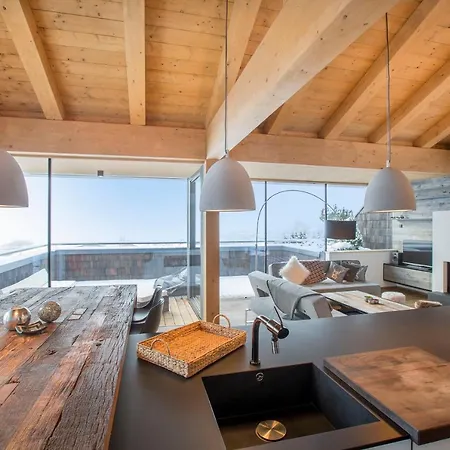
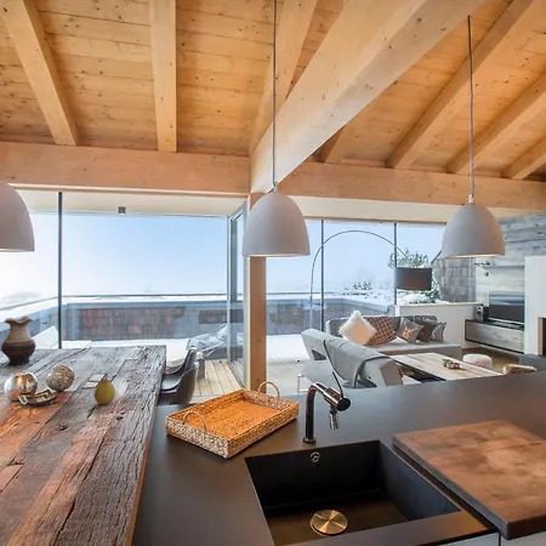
+ fruit [93,374,116,406]
+ vase [0,315,36,366]
